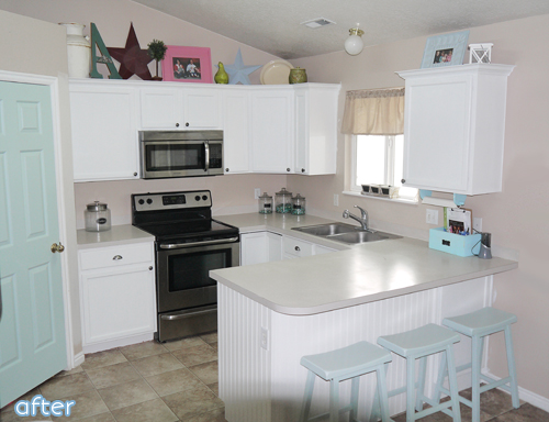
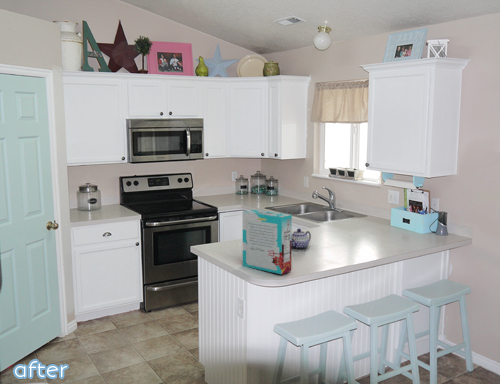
+ cereal box [242,209,293,275]
+ teapot [291,228,312,250]
